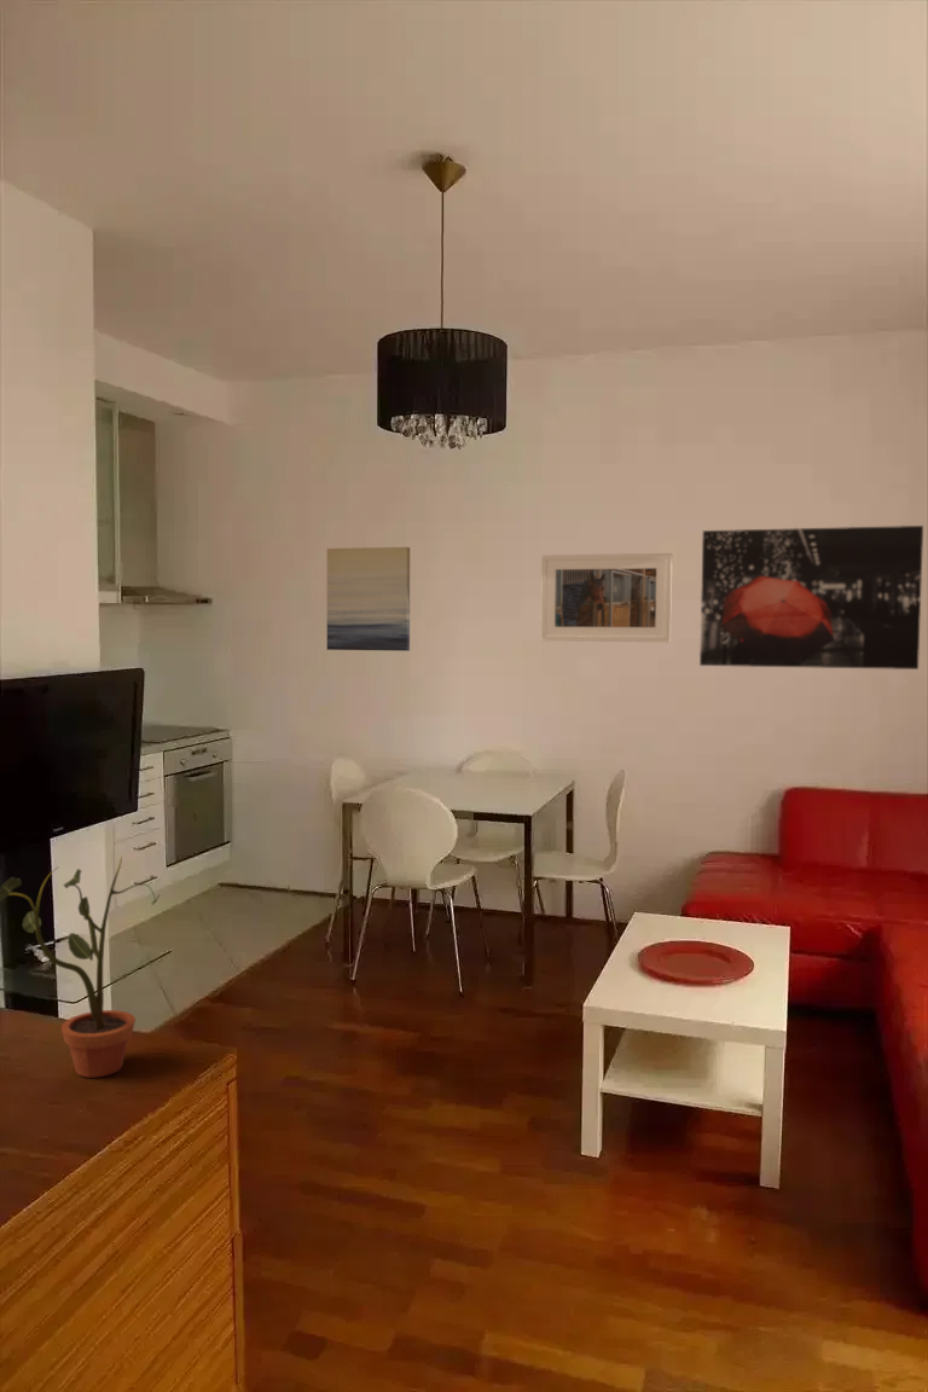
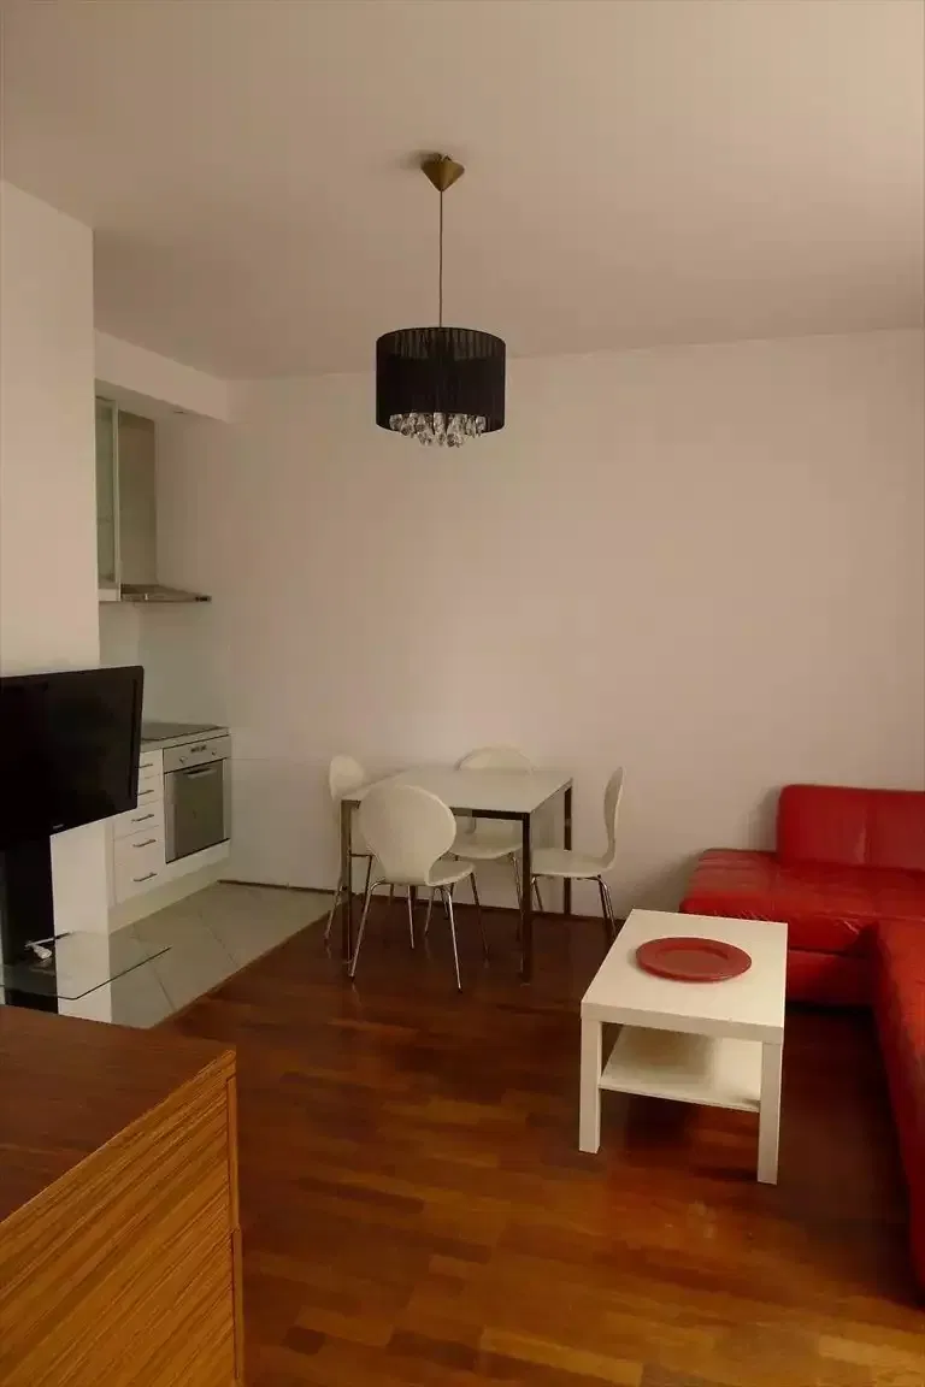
- potted plant [0,856,161,1079]
- wall art [326,546,411,652]
- wall art [698,524,924,671]
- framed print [539,552,673,643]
